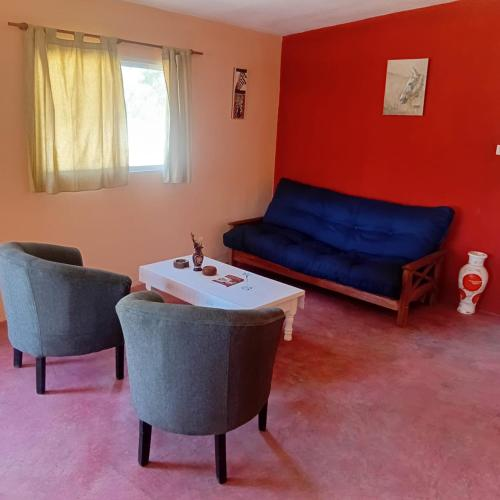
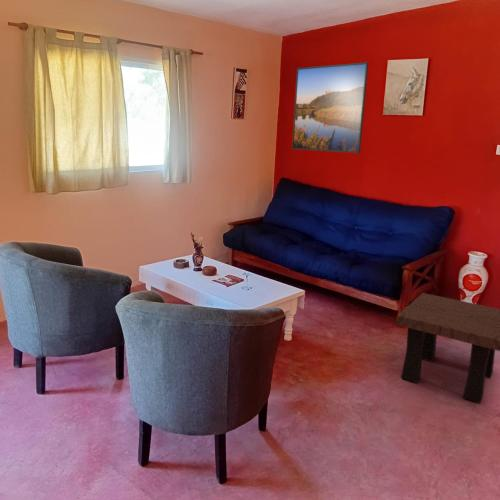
+ side table [395,292,500,404]
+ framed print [291,61,369,154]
